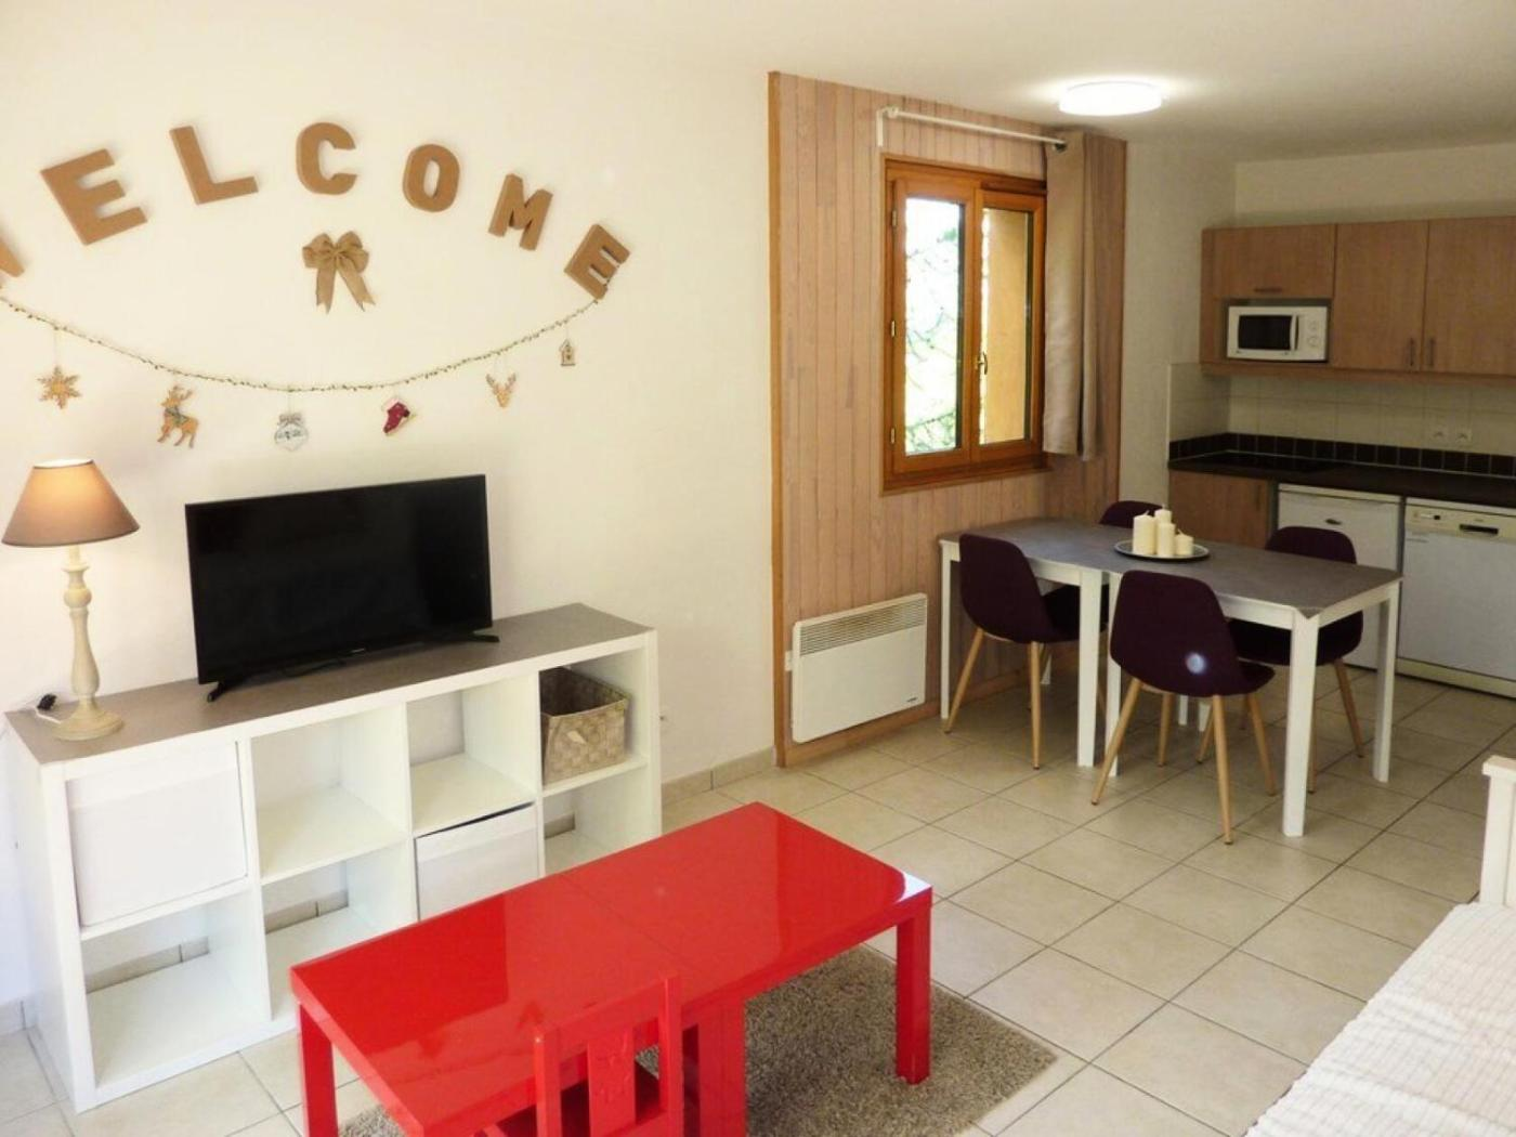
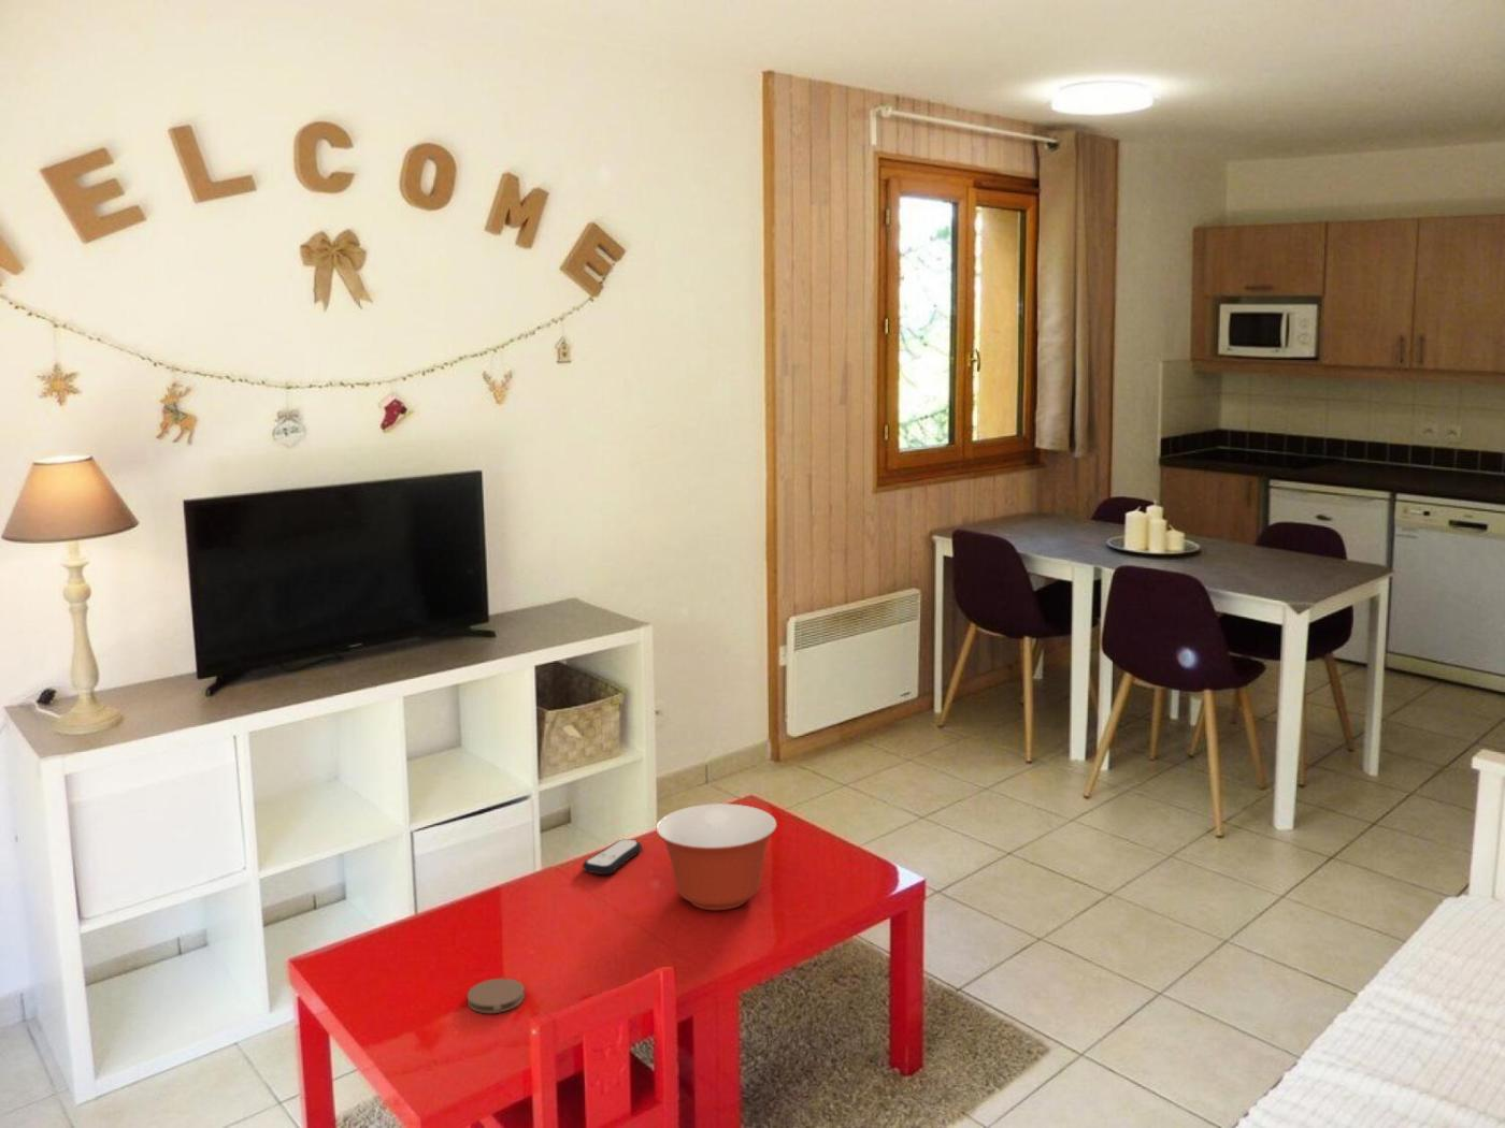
+ mixing bowl [654,802,779,911]
+ coaster [467,978,526,1014]
+ remote control [582,838,642,876]
